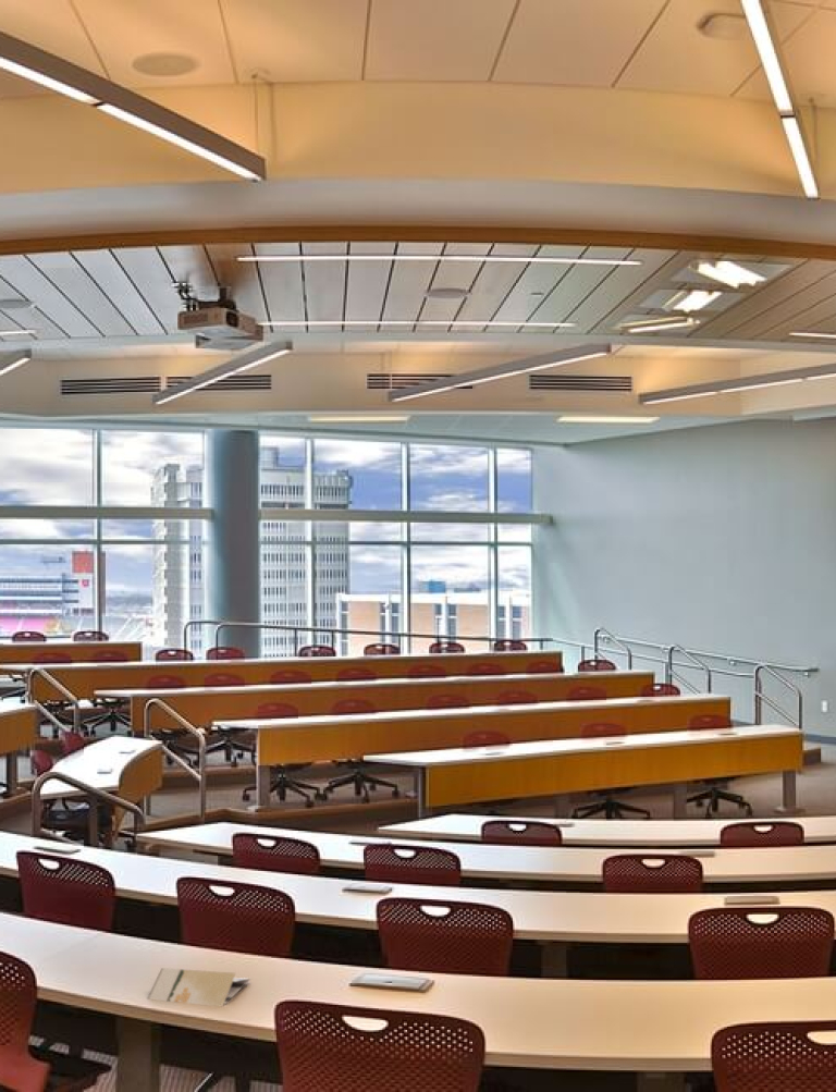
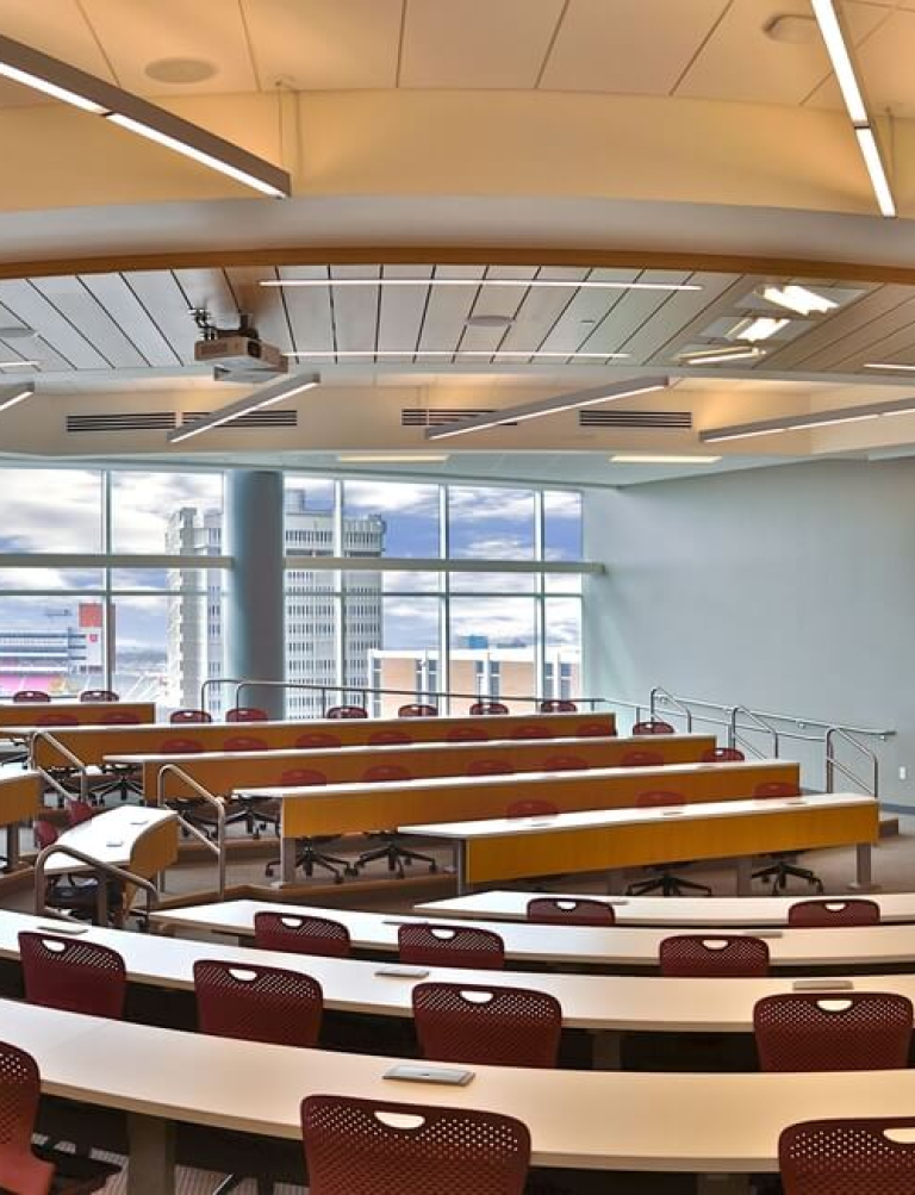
- brochure [146,967,251,1008]
